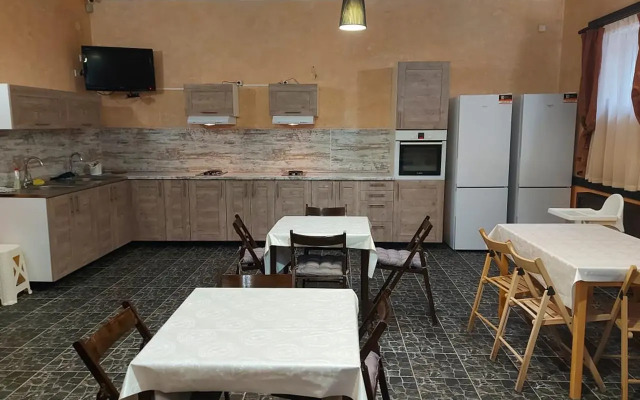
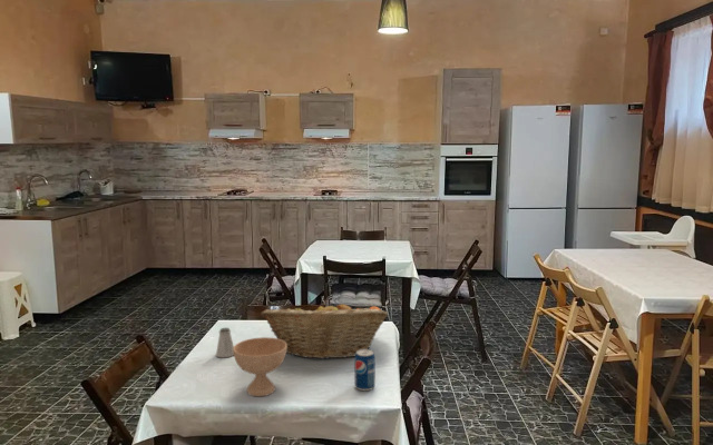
+ beverage can [353,348,377,392]
+ saltshaker [215,327,234,358]
+ fruit basket [260,298,389,360]
+ bowl [233,336,287,397]
